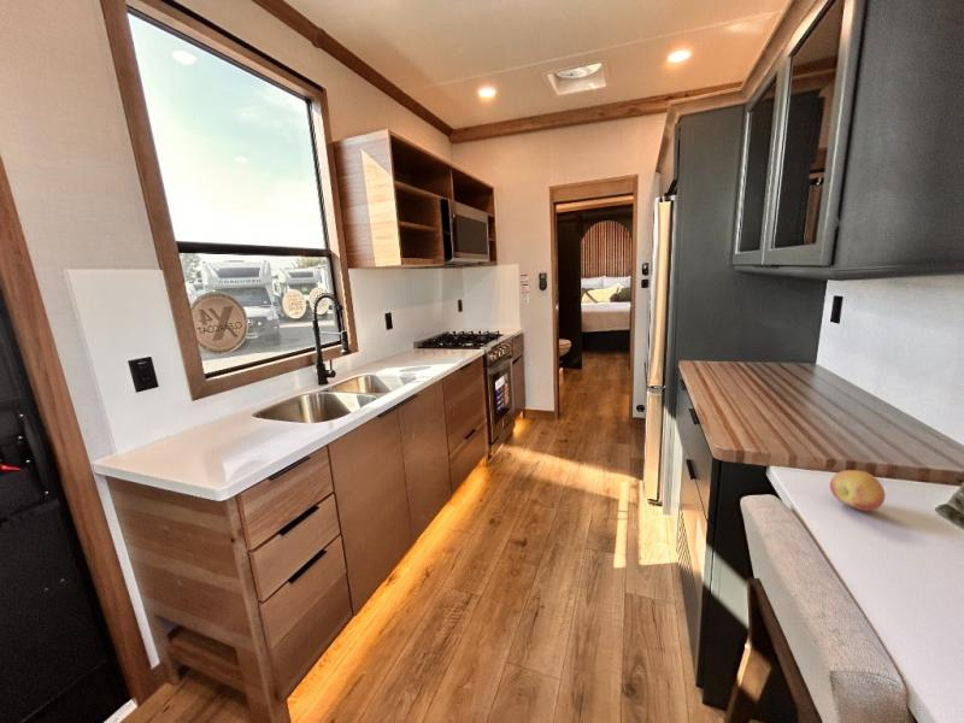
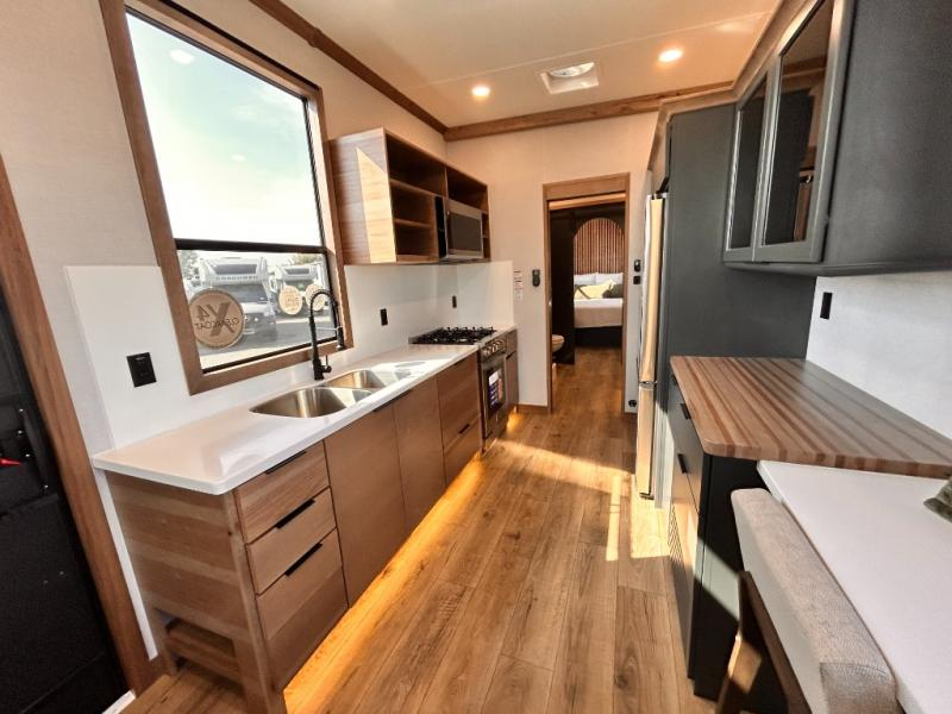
- fruit [829,469,887,512]
